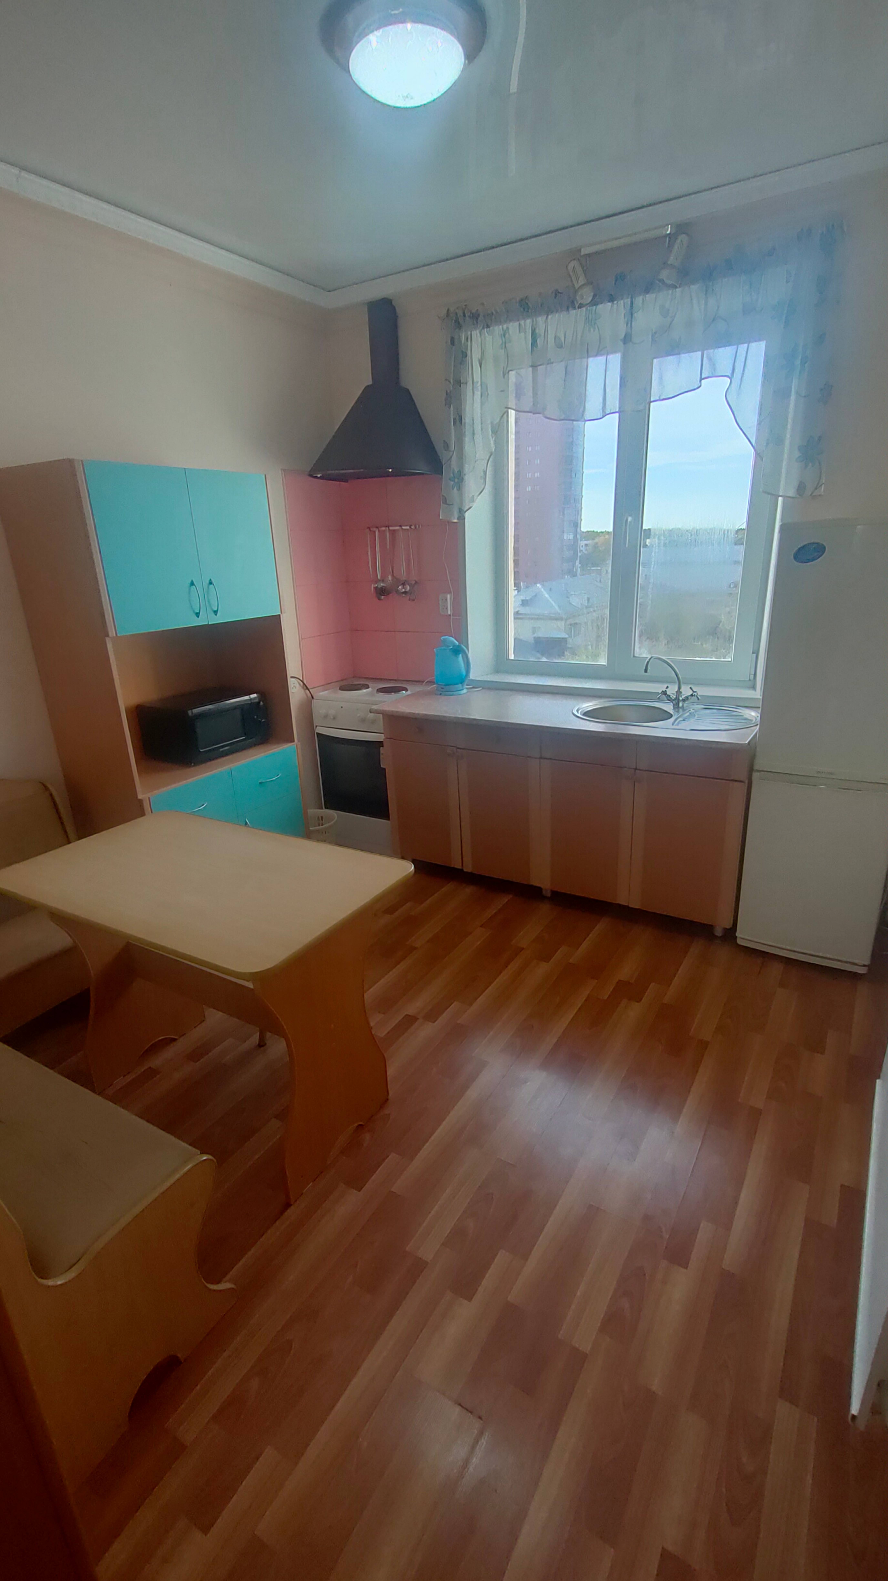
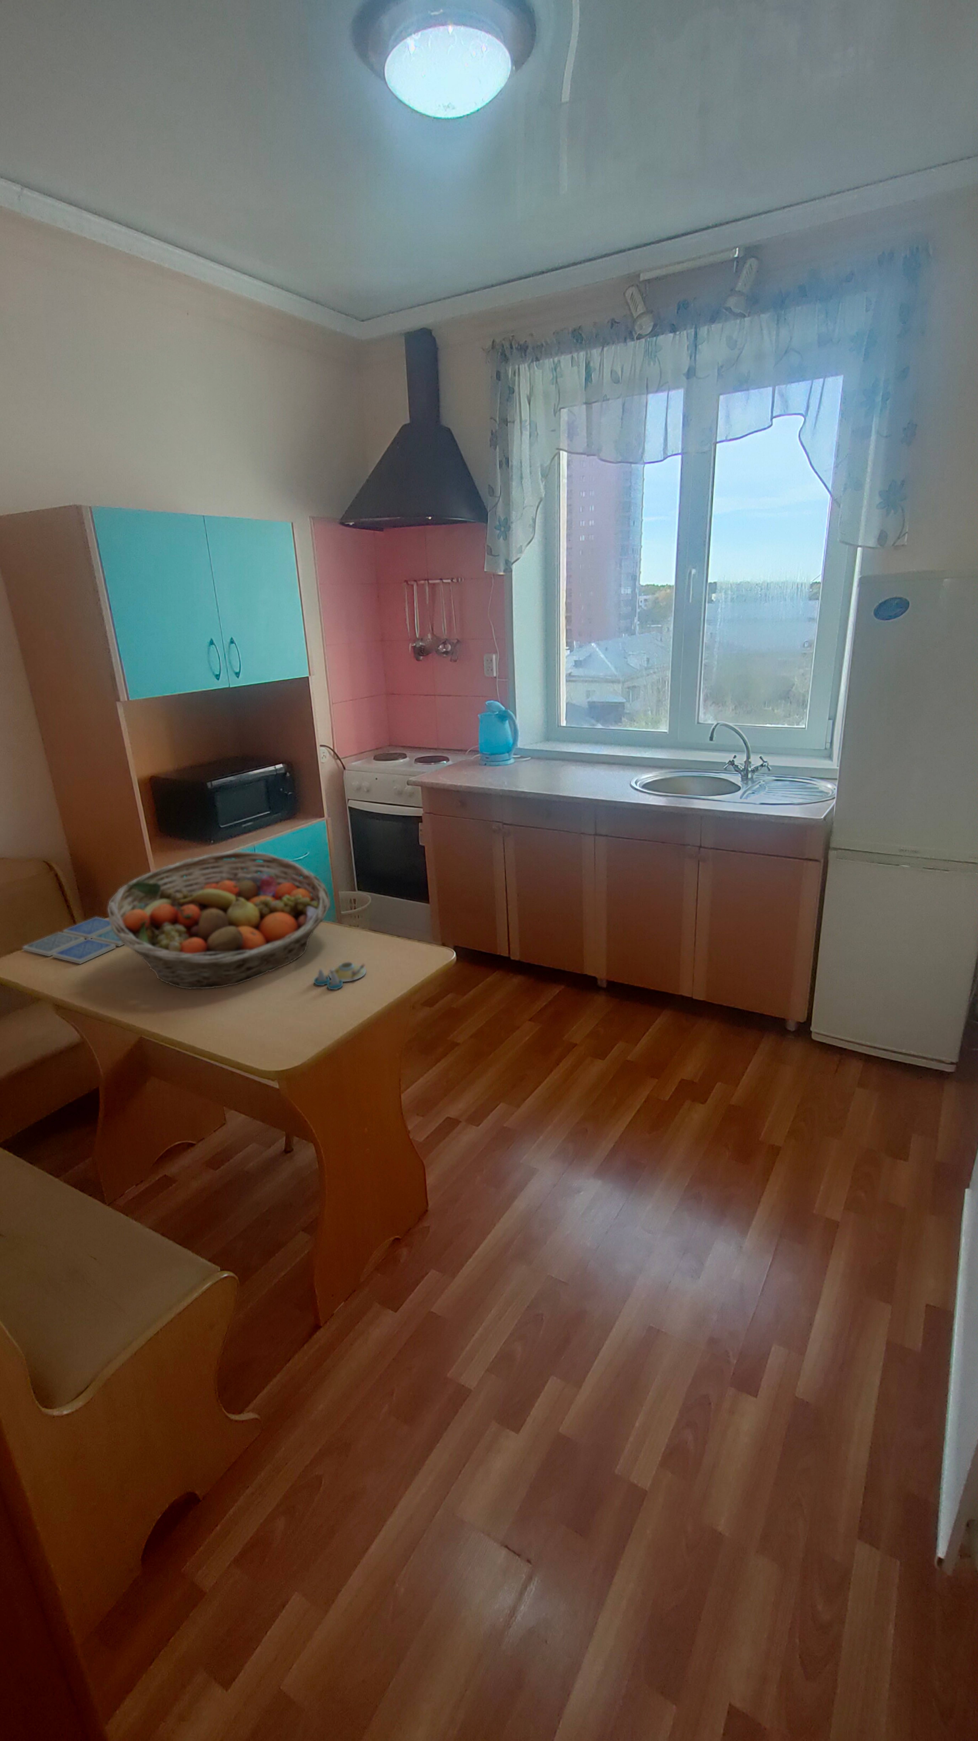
+ drink coaster [22,916,124,965]
+ salt and pepper shaker set [313,961,367,990]
+ fruit basket [108,851,331,989]
